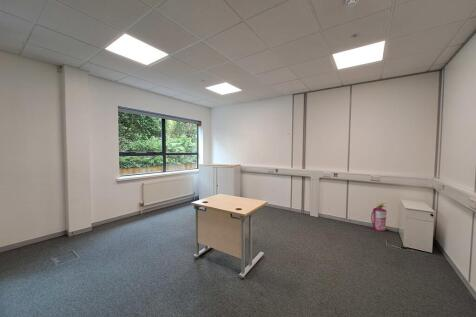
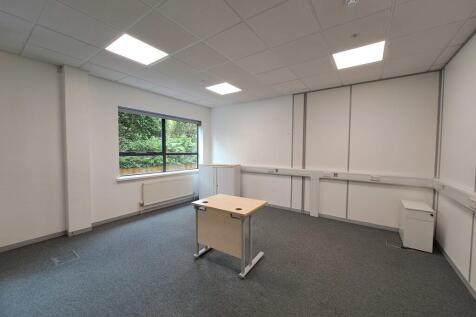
- fire extinguisher [370,201,388,233]
